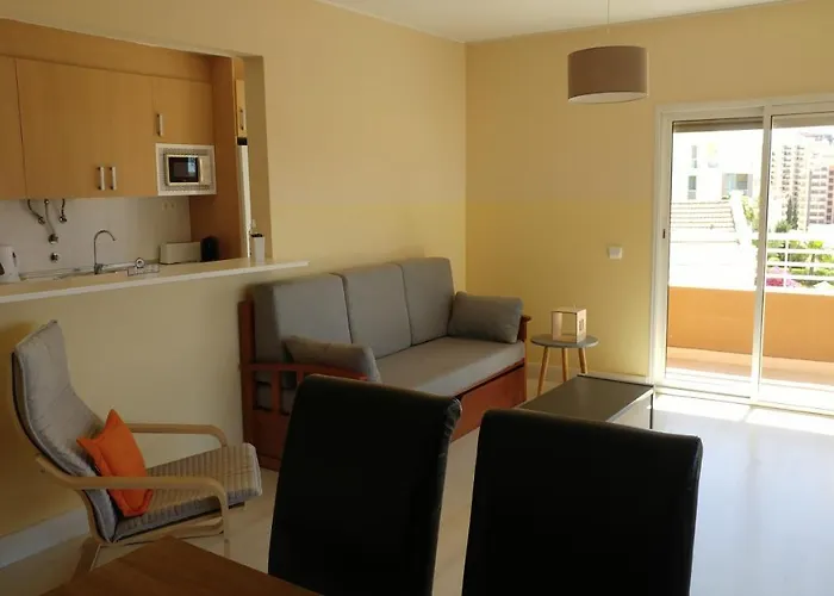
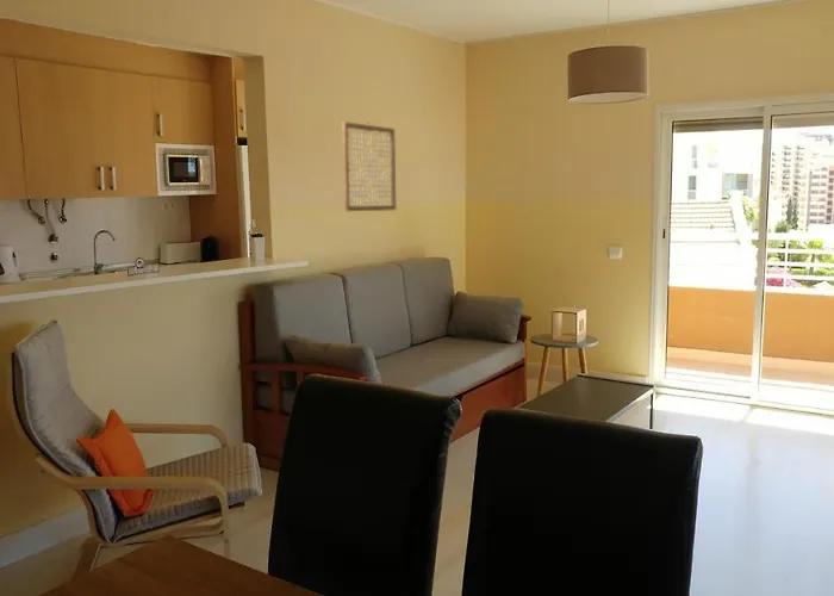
+ wall art [341,120,397,212]
